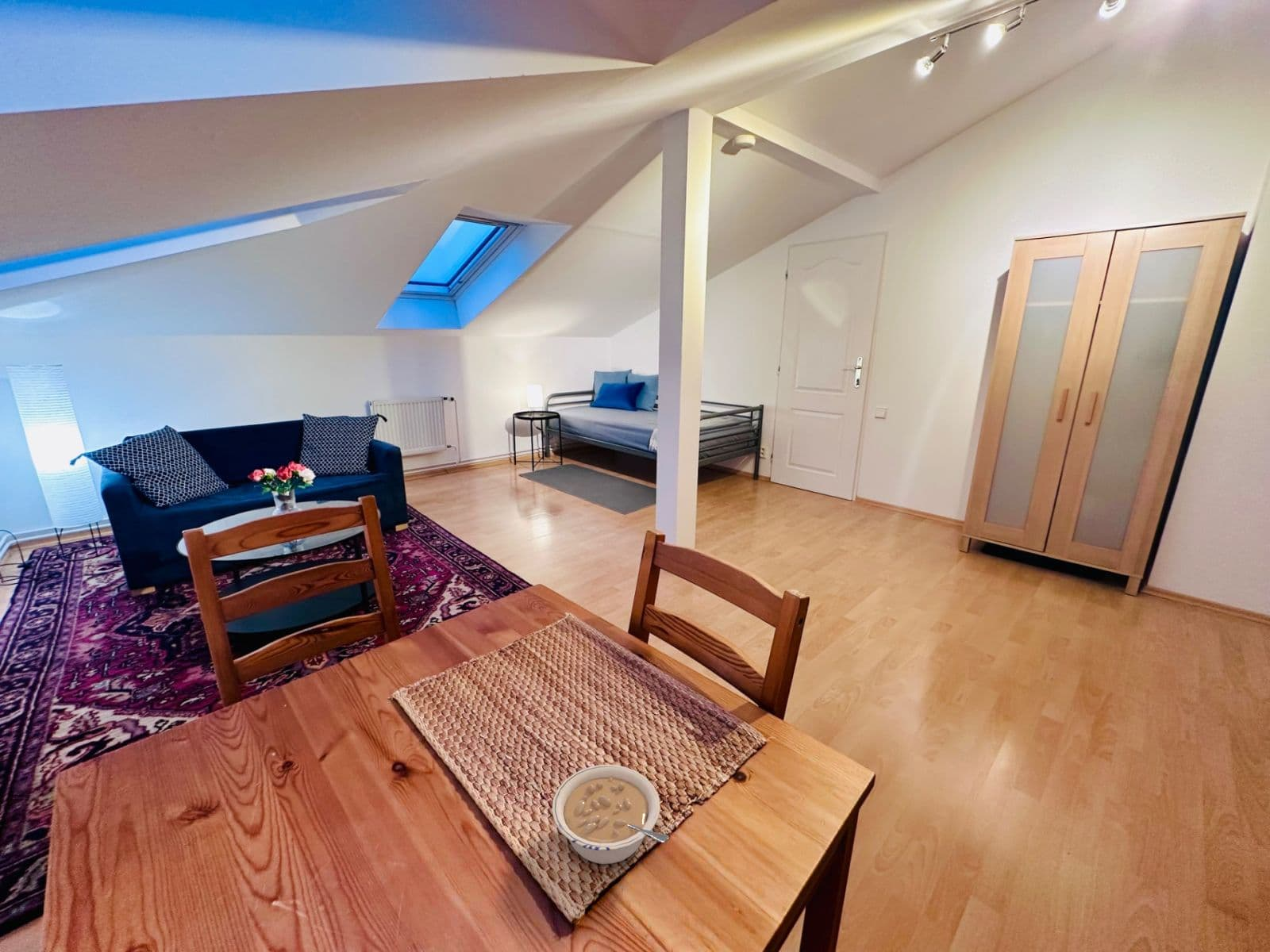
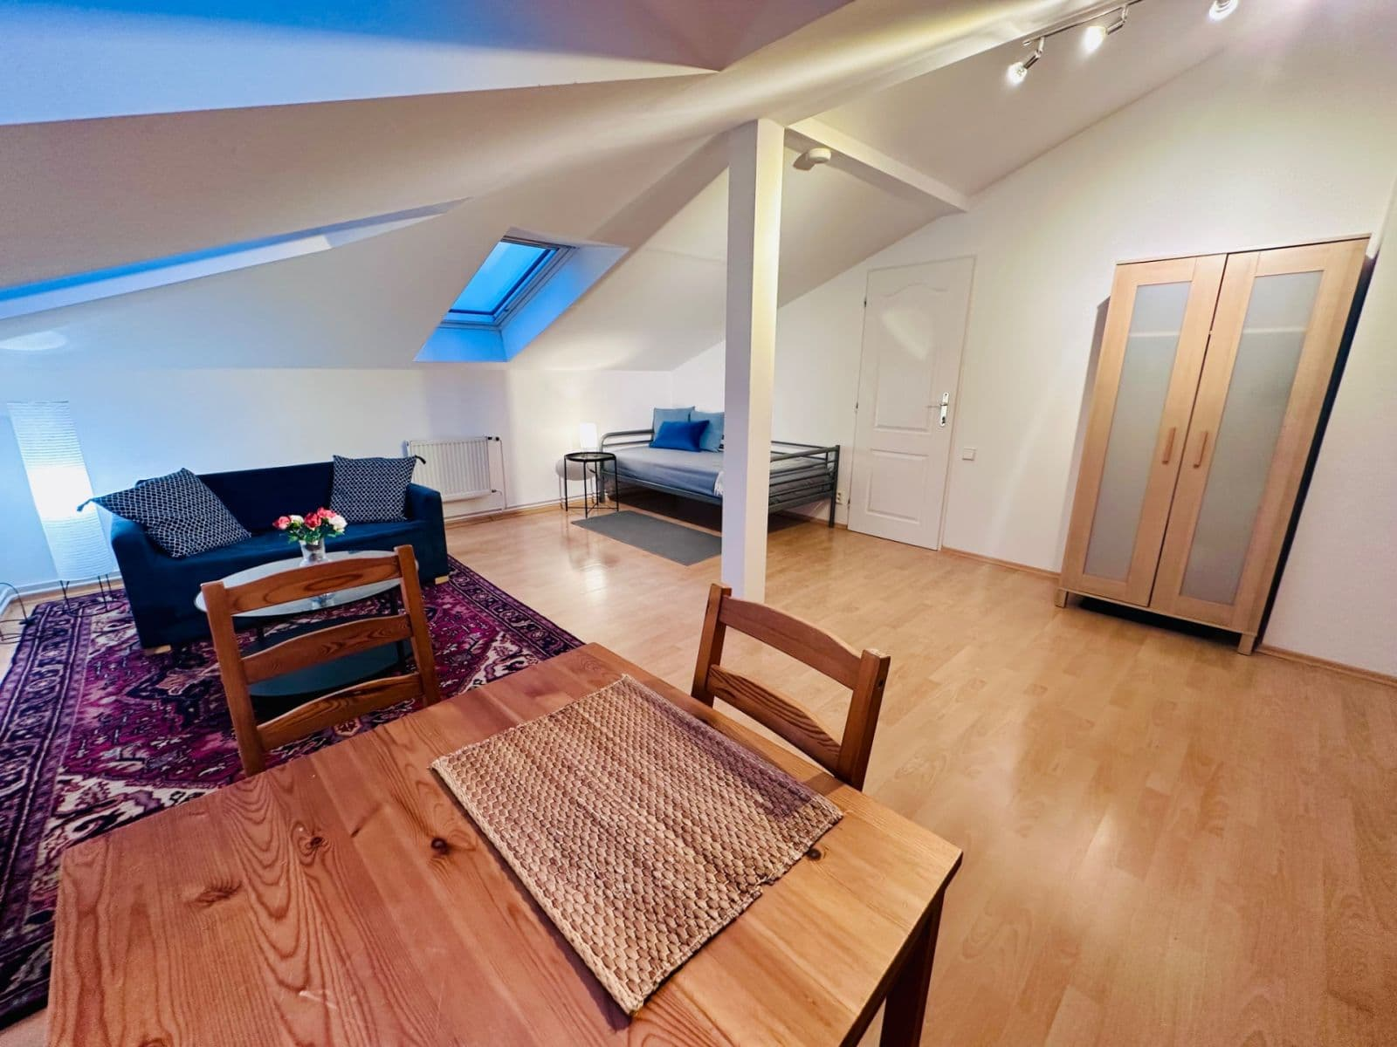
- legume [551,764,670,865]
